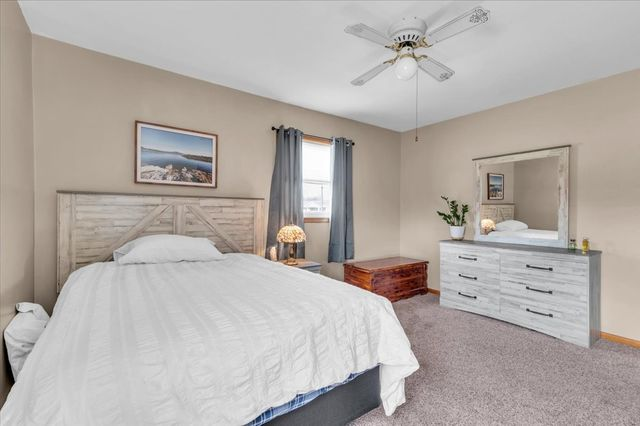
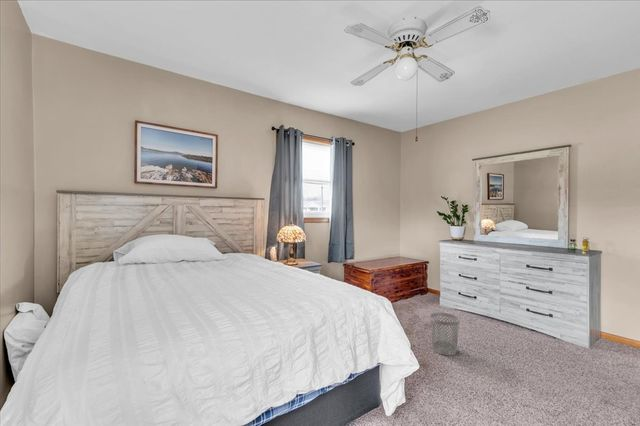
+ wastebasket [429,312,461,356]
